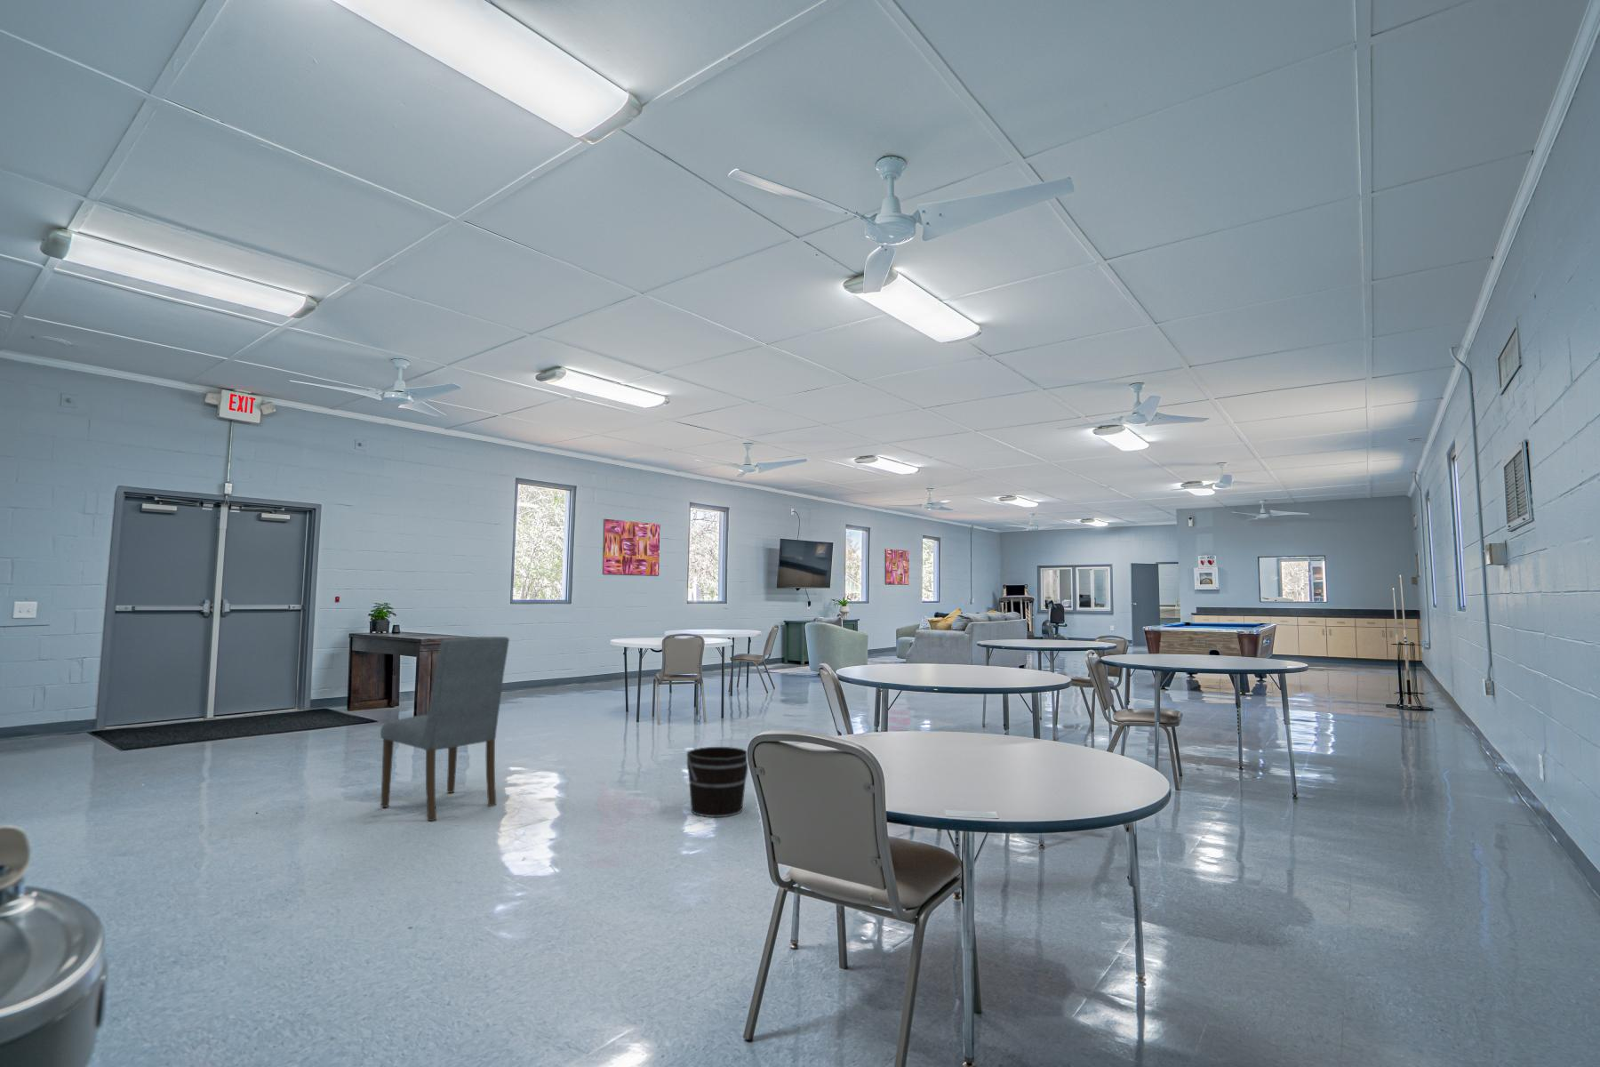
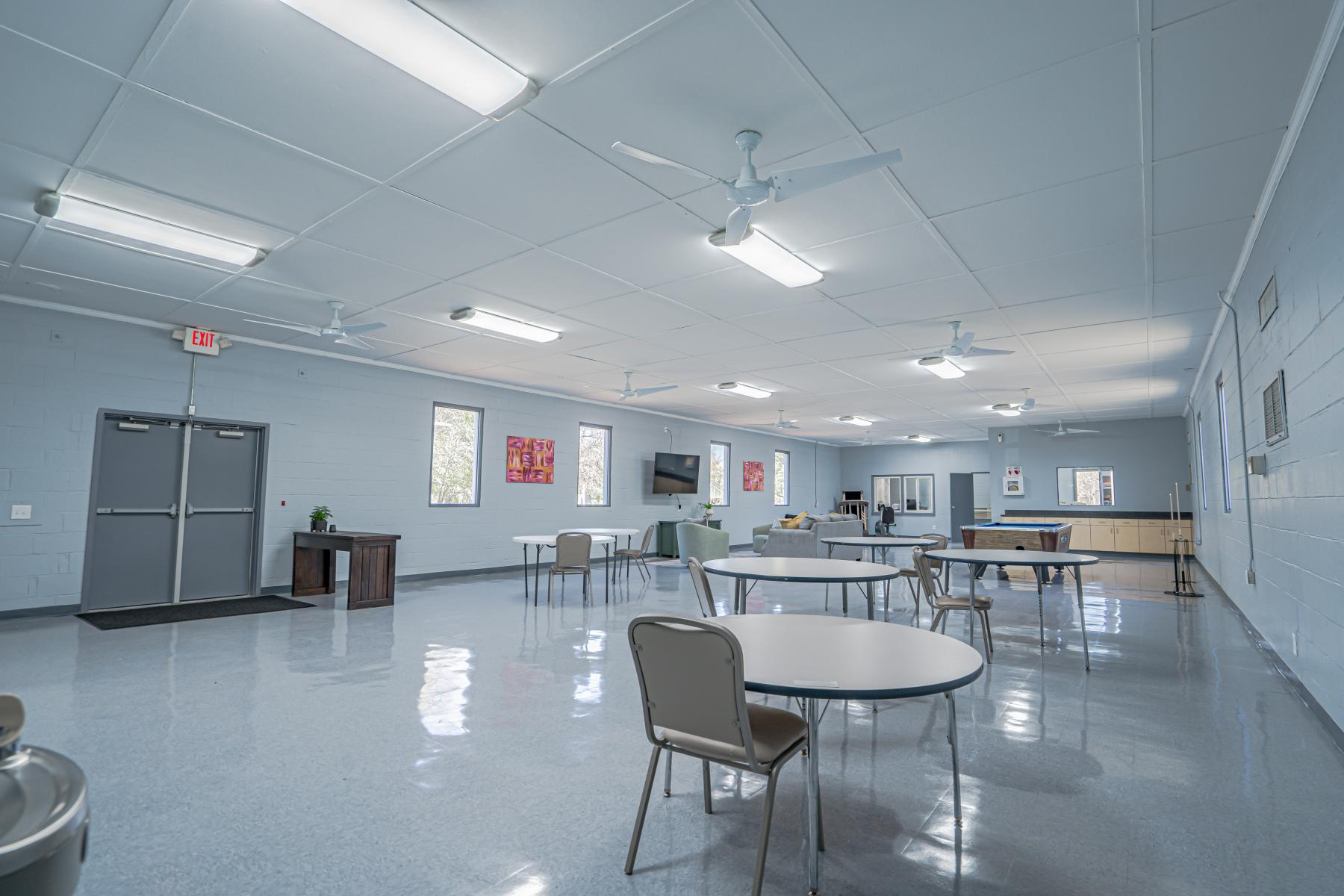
- bucket [686,745,749,818]
- dining chair [380,636,511,823]
